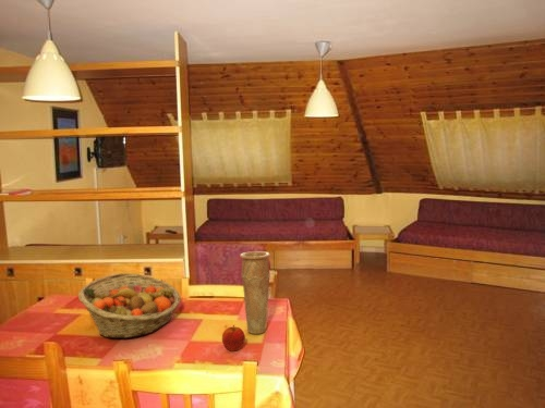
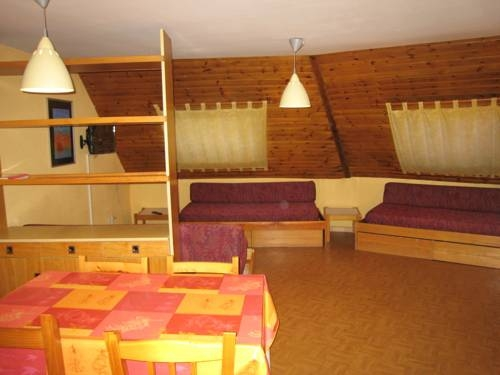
- apple [221,324,246,351]
- vase [239,250,271,335]
- fruit basket [77,272,182,339]
